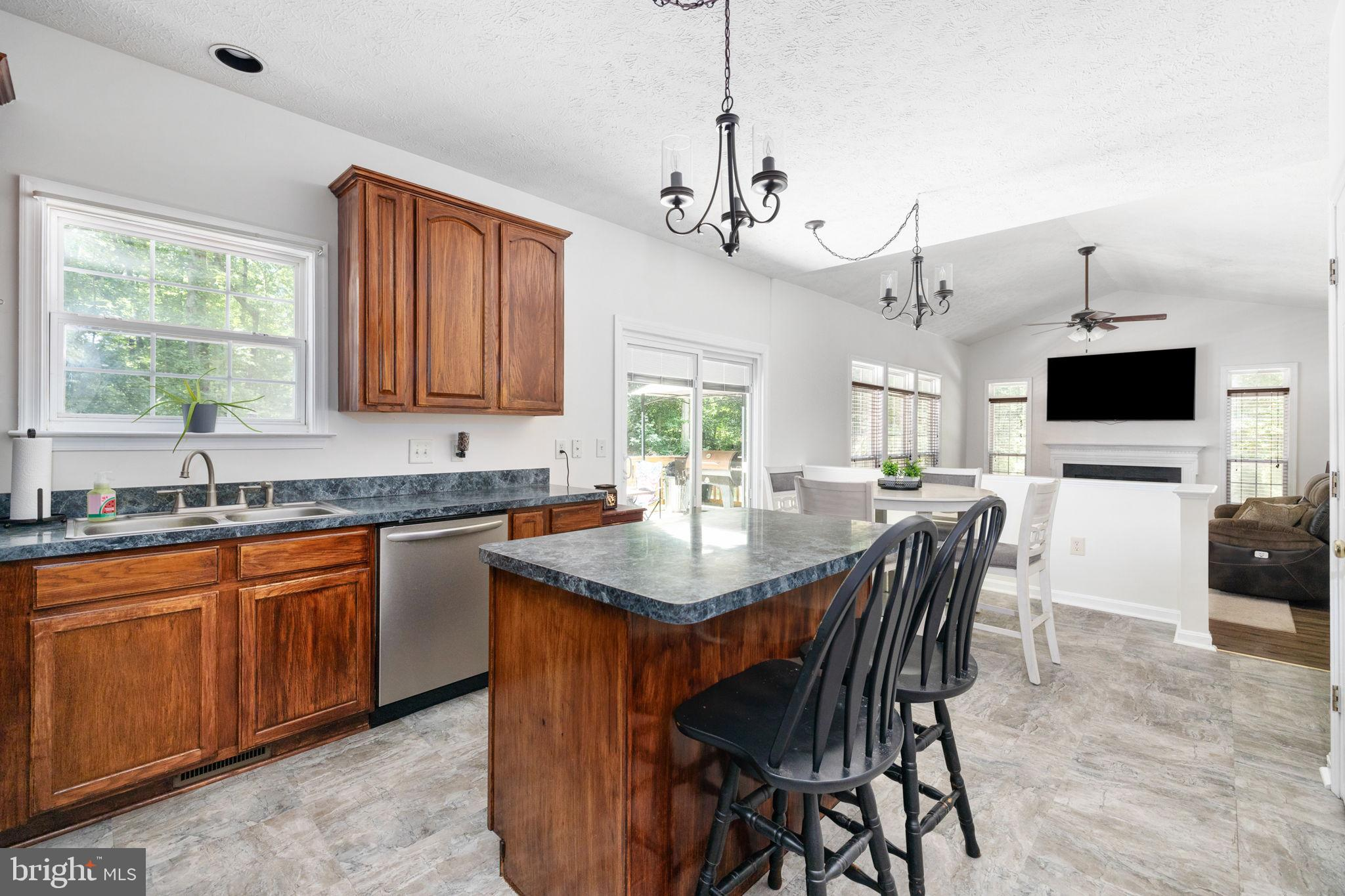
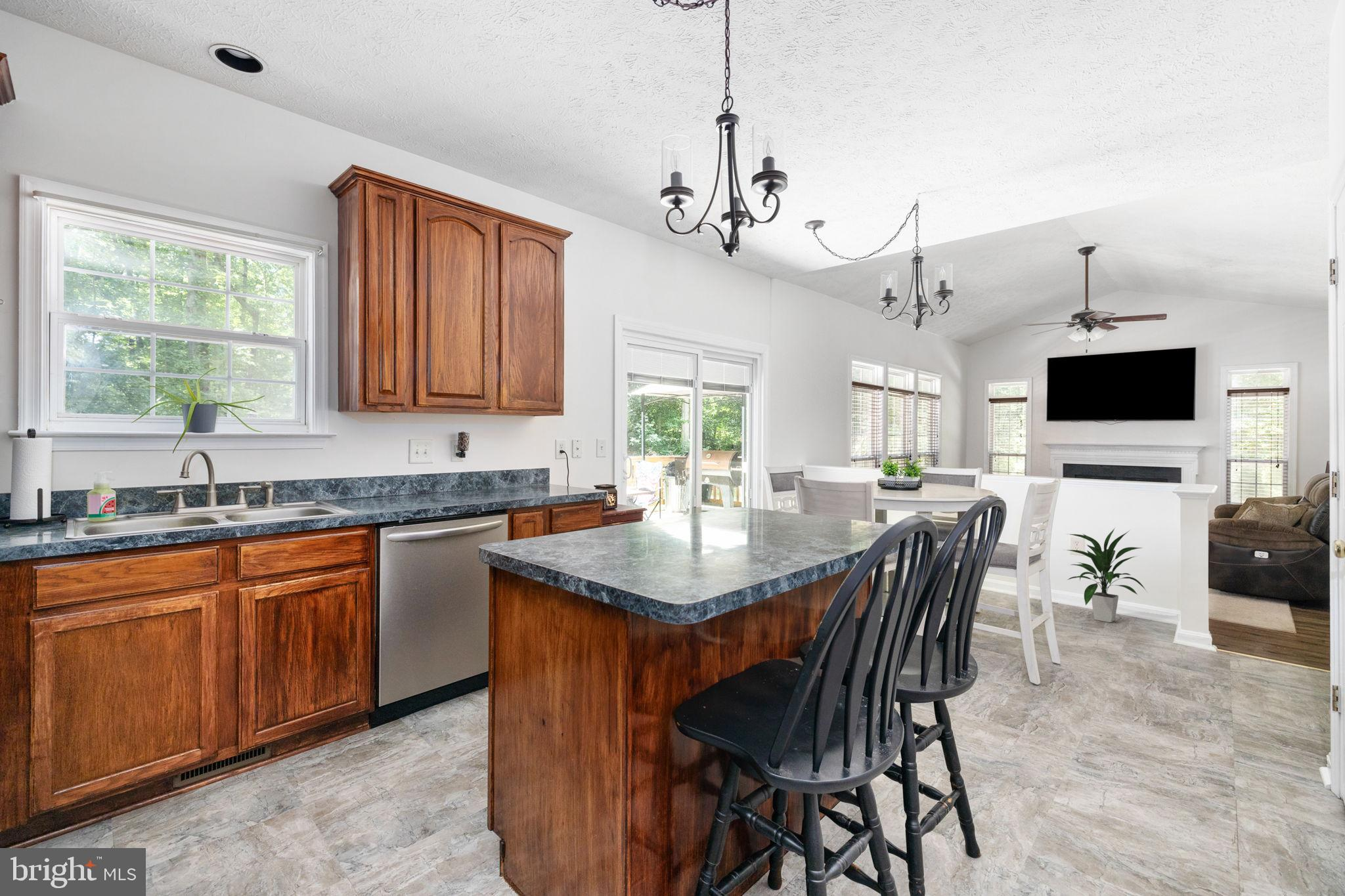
+ indoor plant [1063,527,1148,623]
